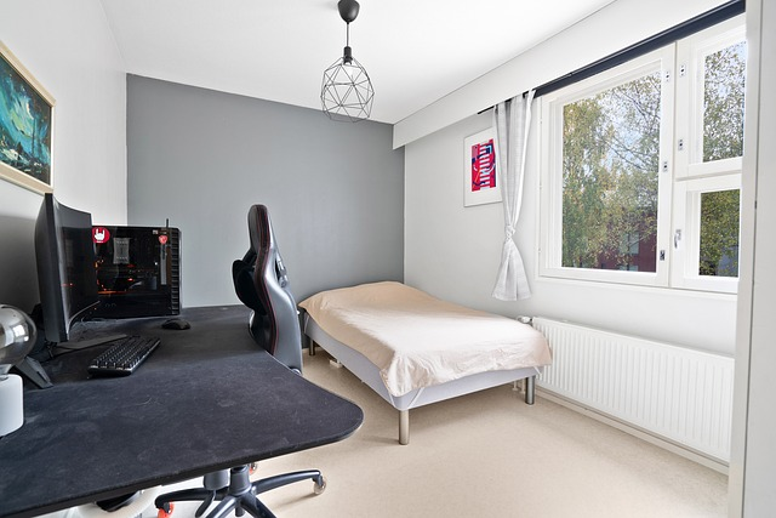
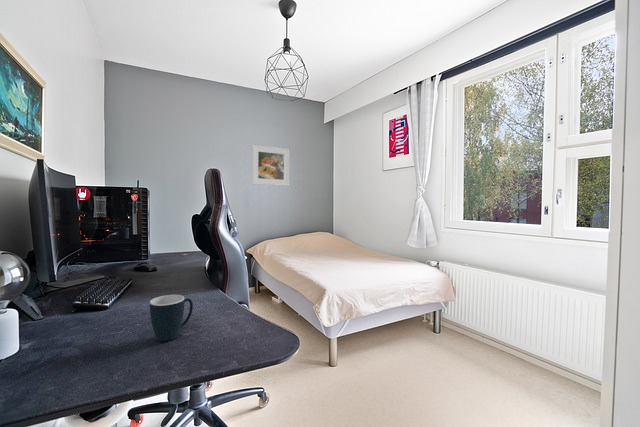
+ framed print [251,144,291,187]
+ mug [149,294,194,342]
